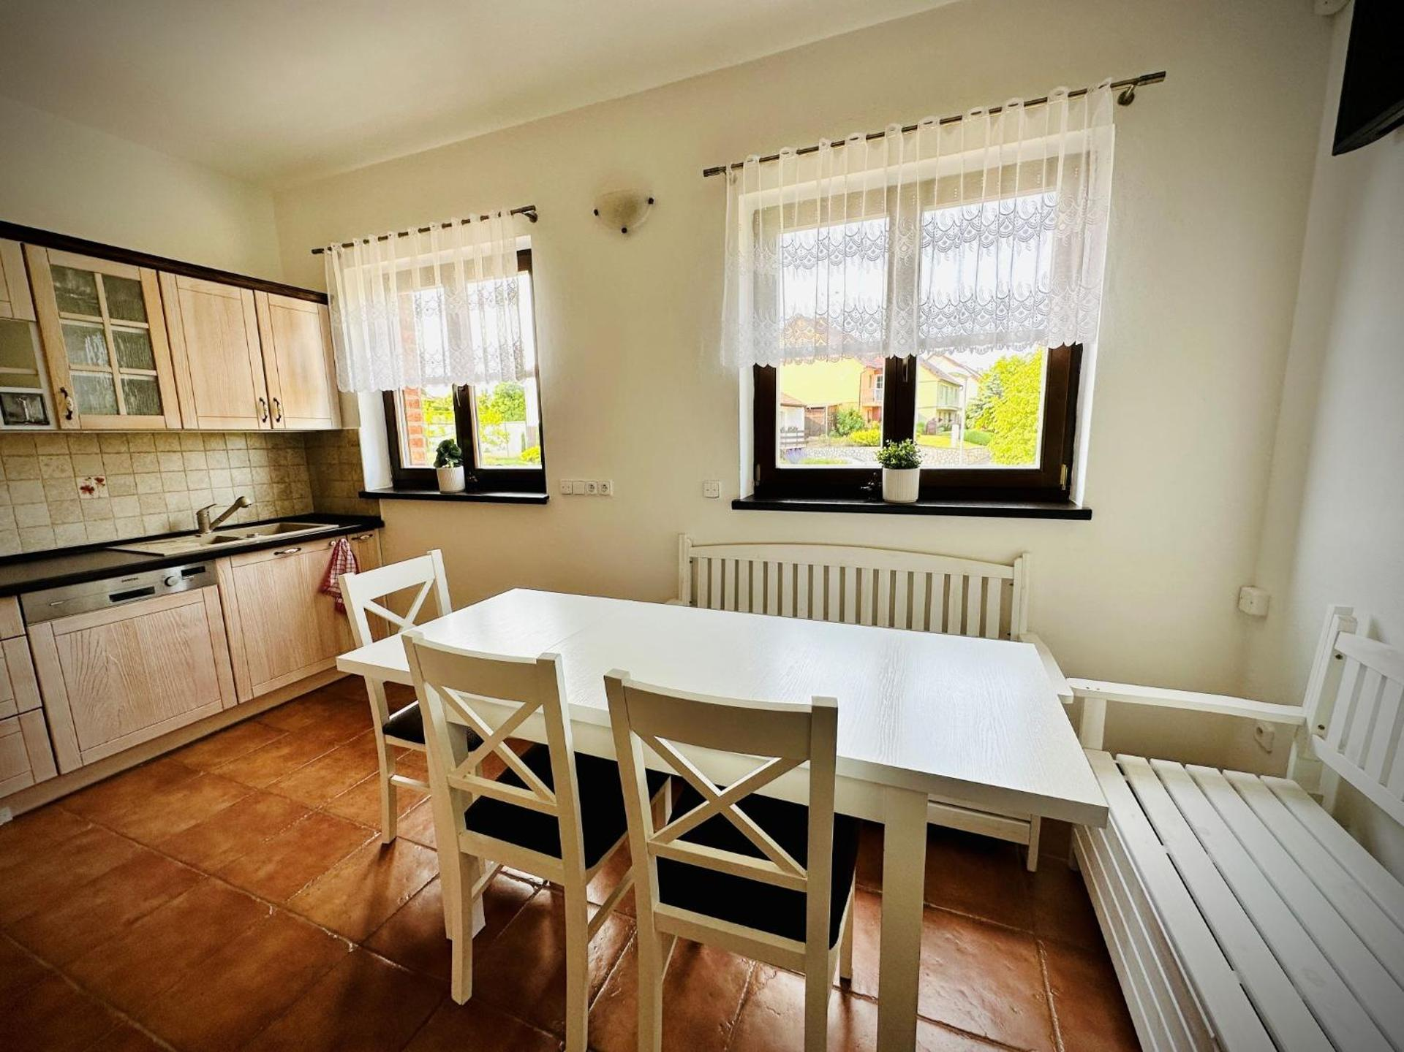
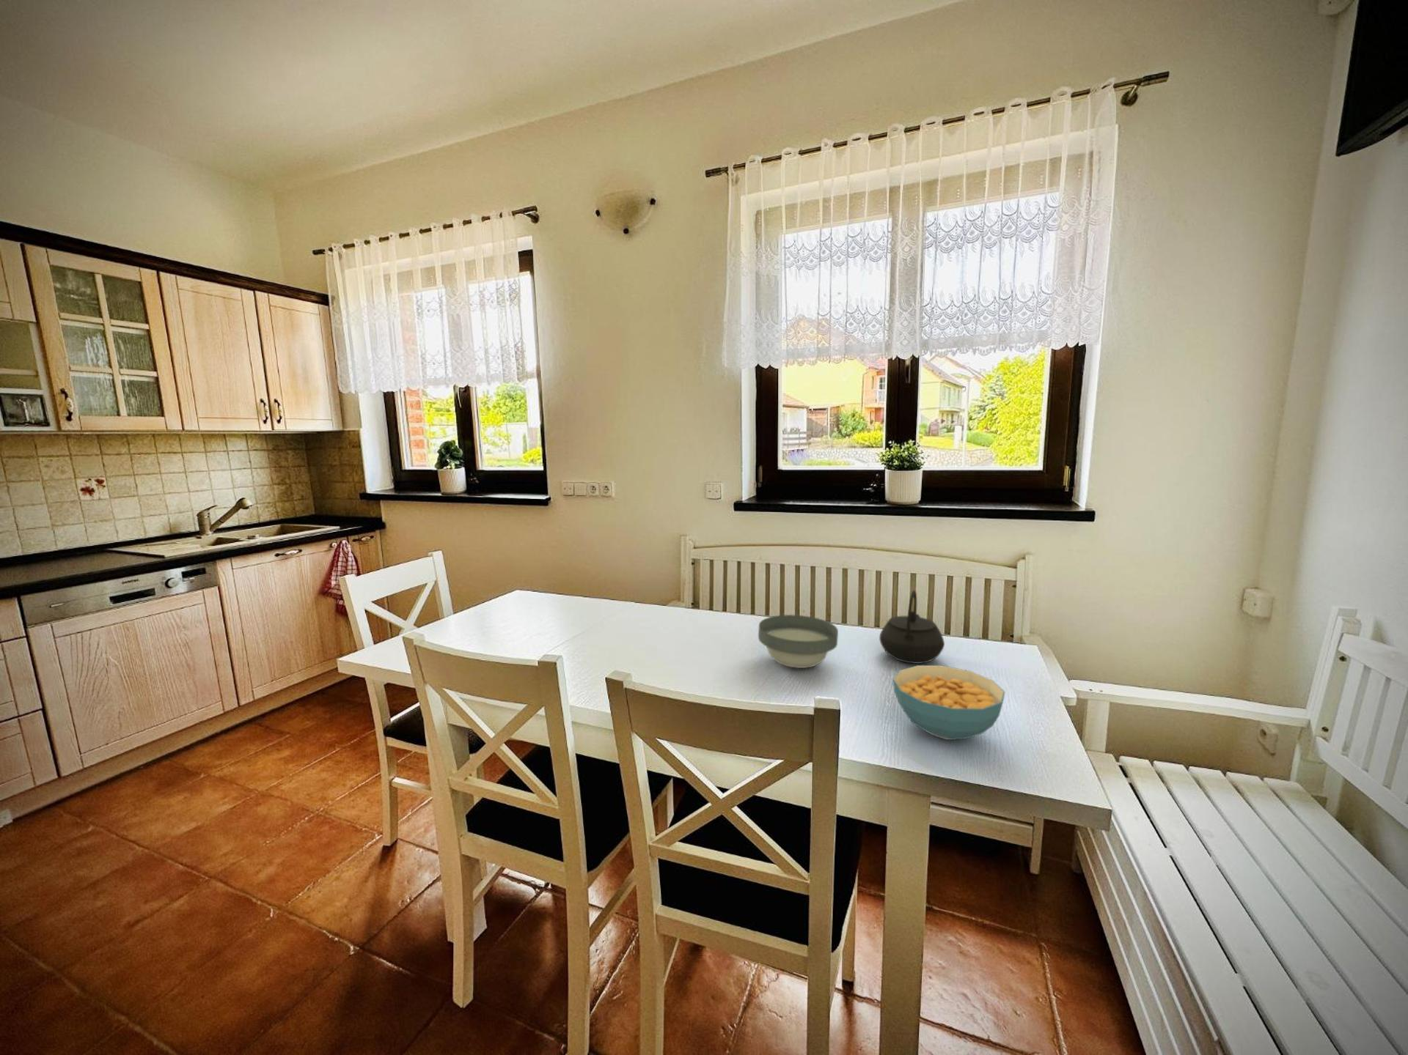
+ bowl [757,614,839,669]
+ kettle [878,590,946,665]
+ cereal bowl [892,665,1007,740]
